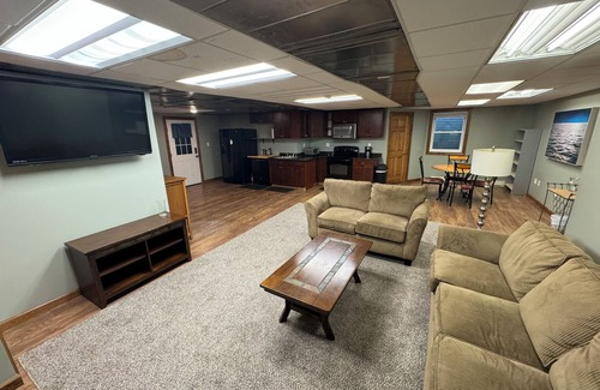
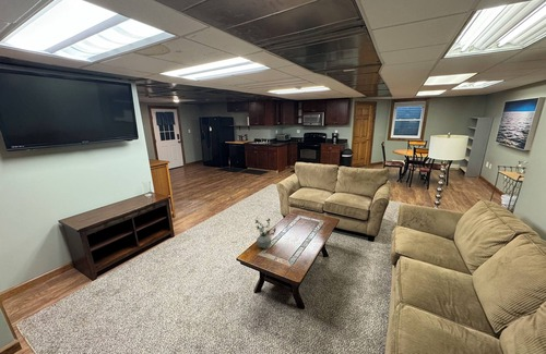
+ potted plant [254,218,277,251]
